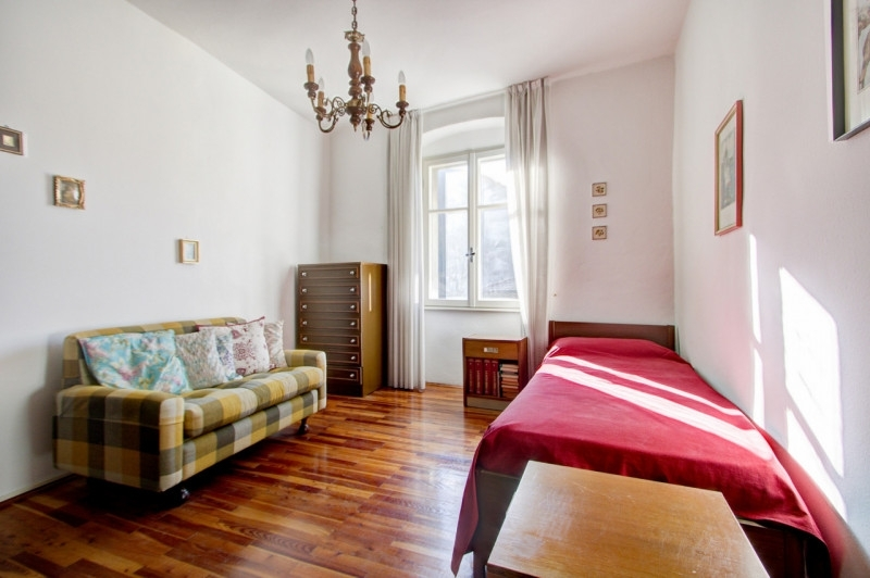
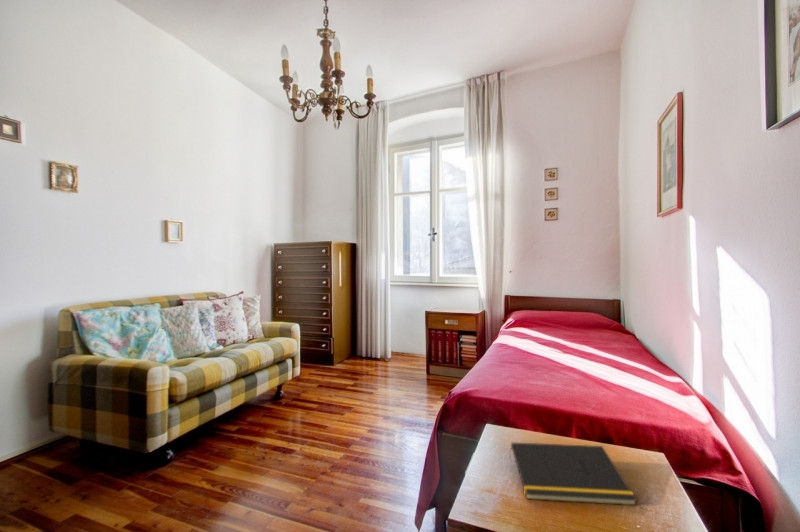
+ notepad [508,441,638,506]
